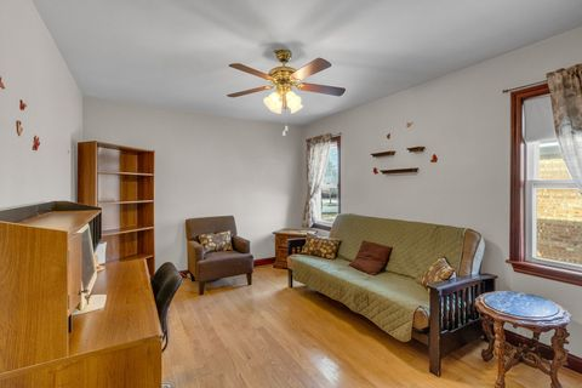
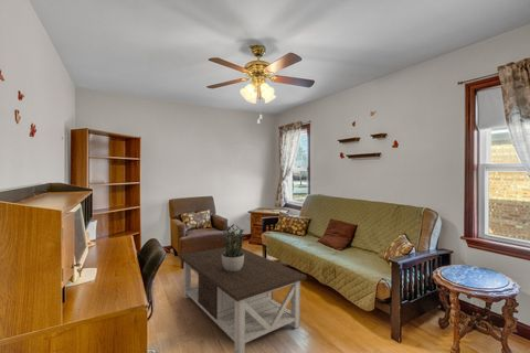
+ potted plant [222,223,247,271]
+ coffee table [178,244,308,353]
